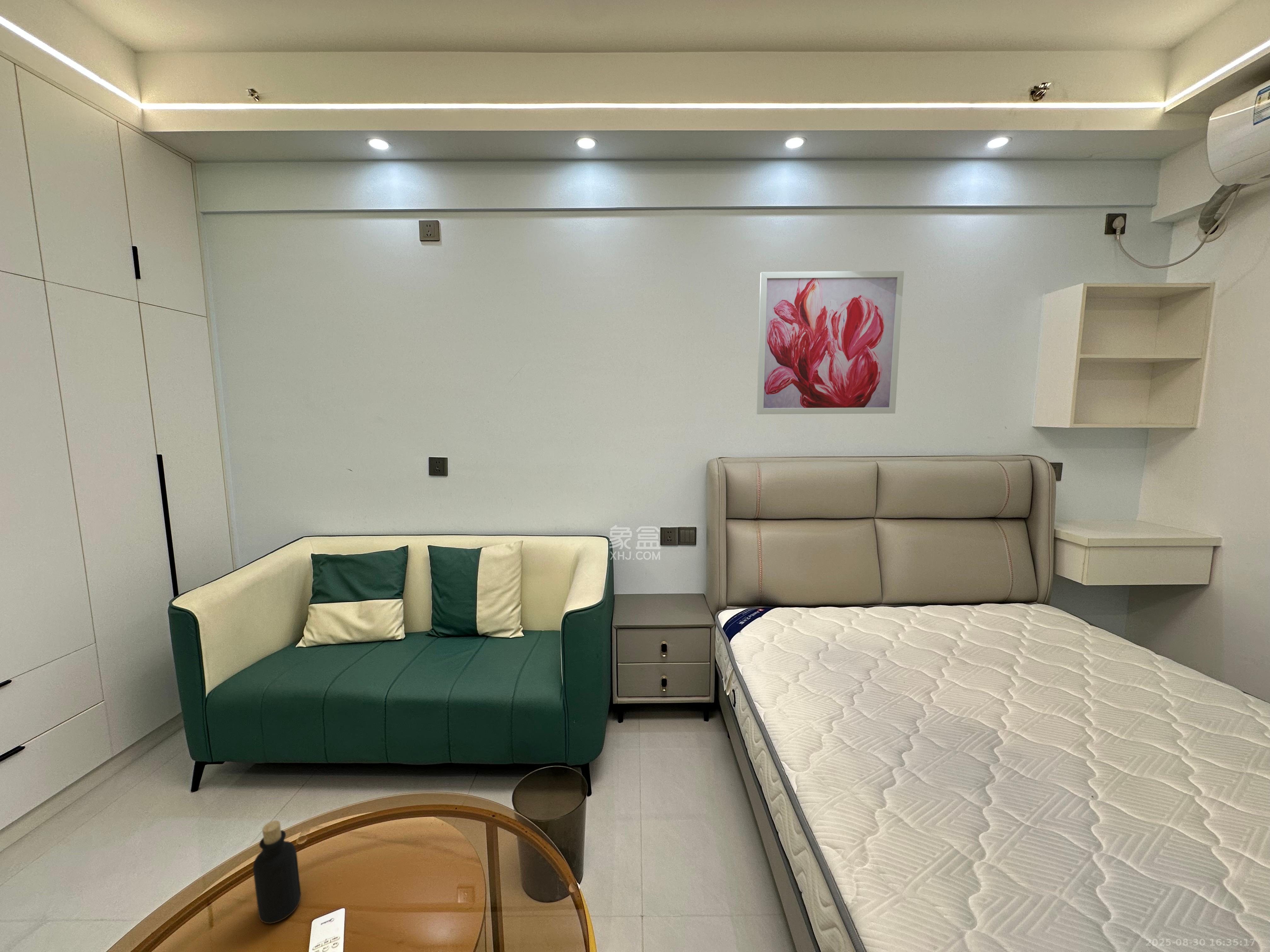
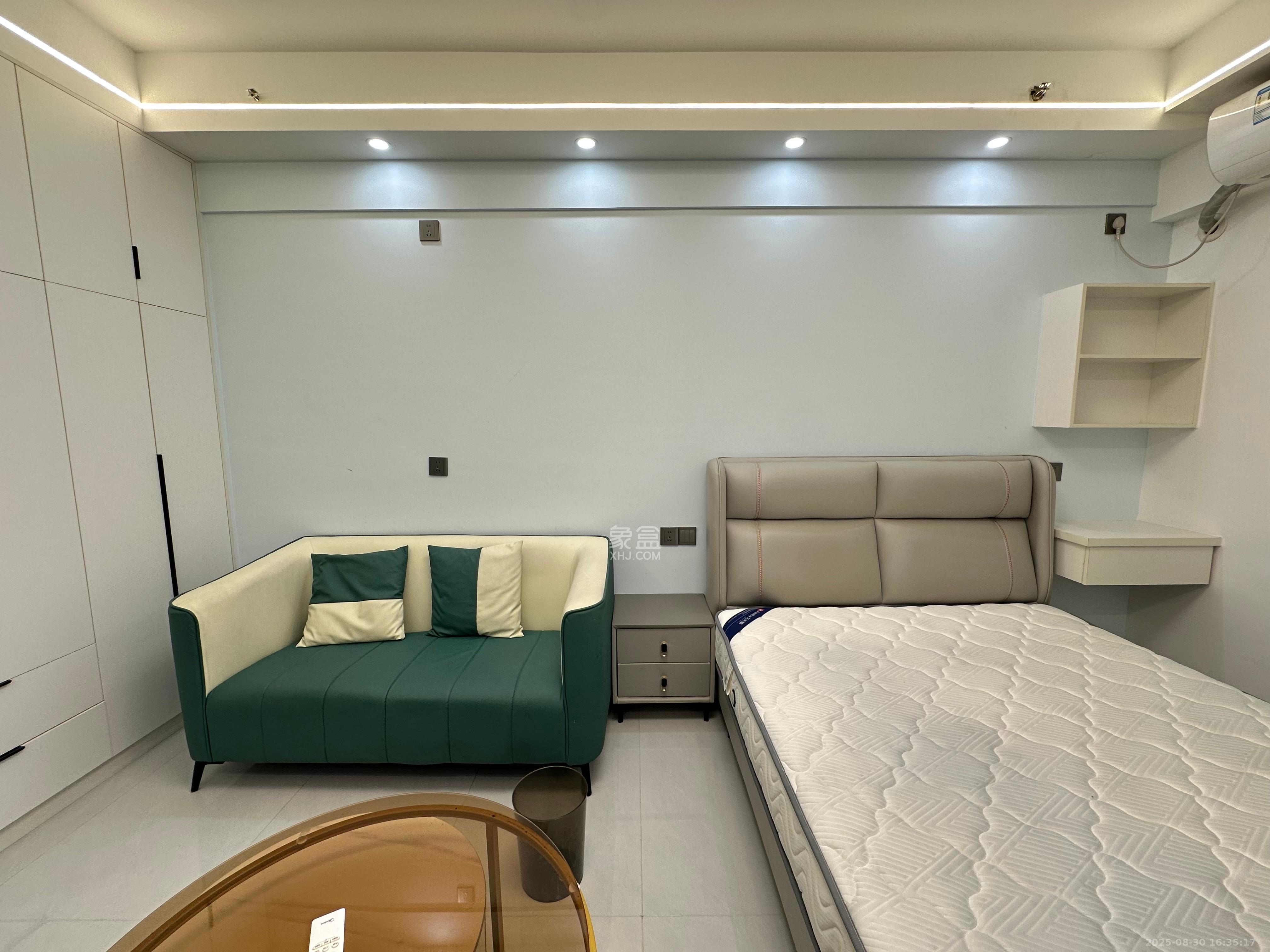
- bottle [253,820,301,924]
- wall art [756,270,904,415]
